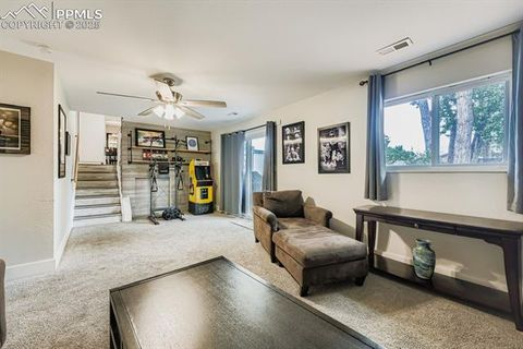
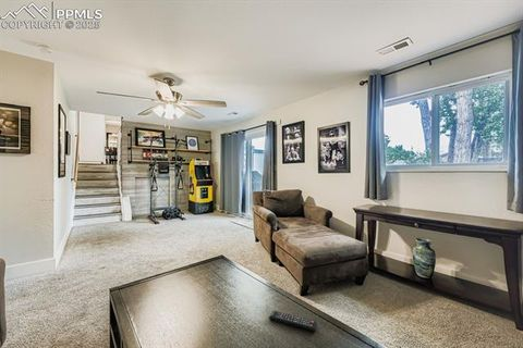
+ remote control [268,310,318,332]
